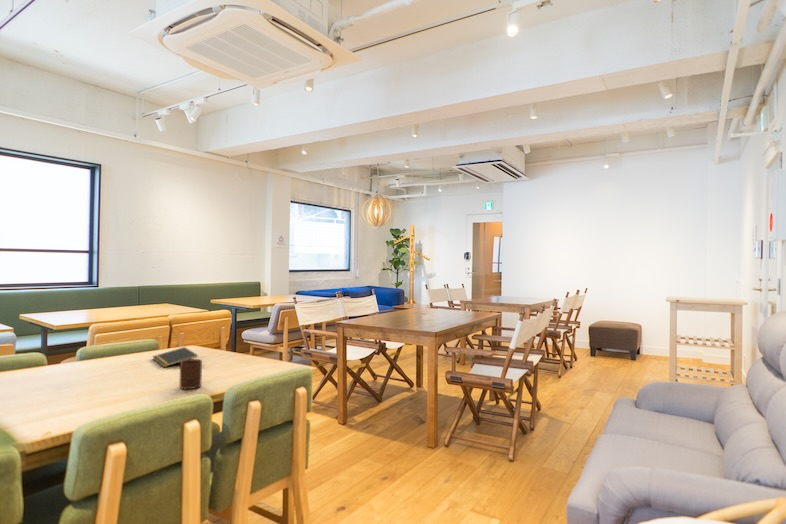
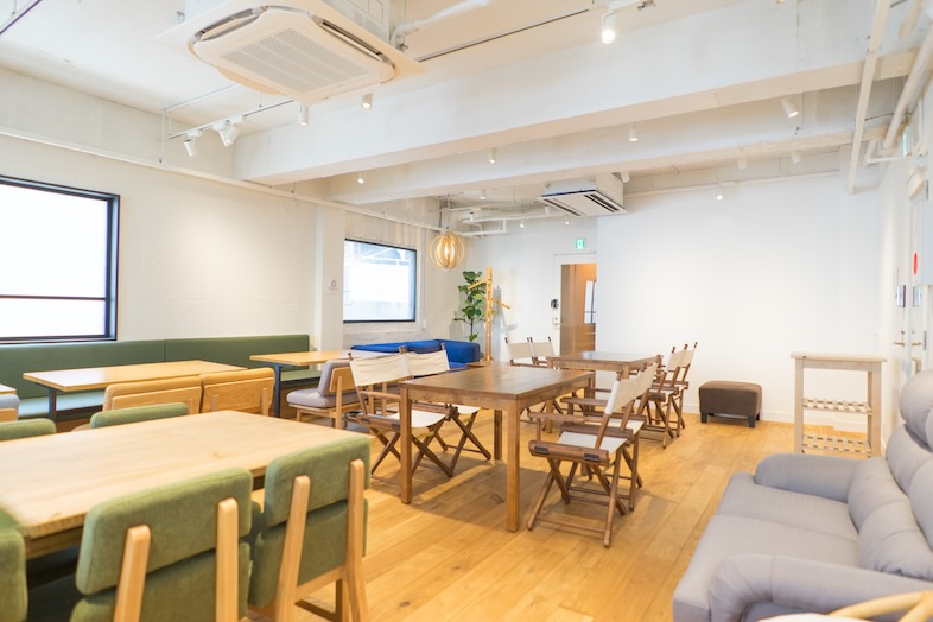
- cup [179,358,203,390]
- notepad [151,346,199,368]
